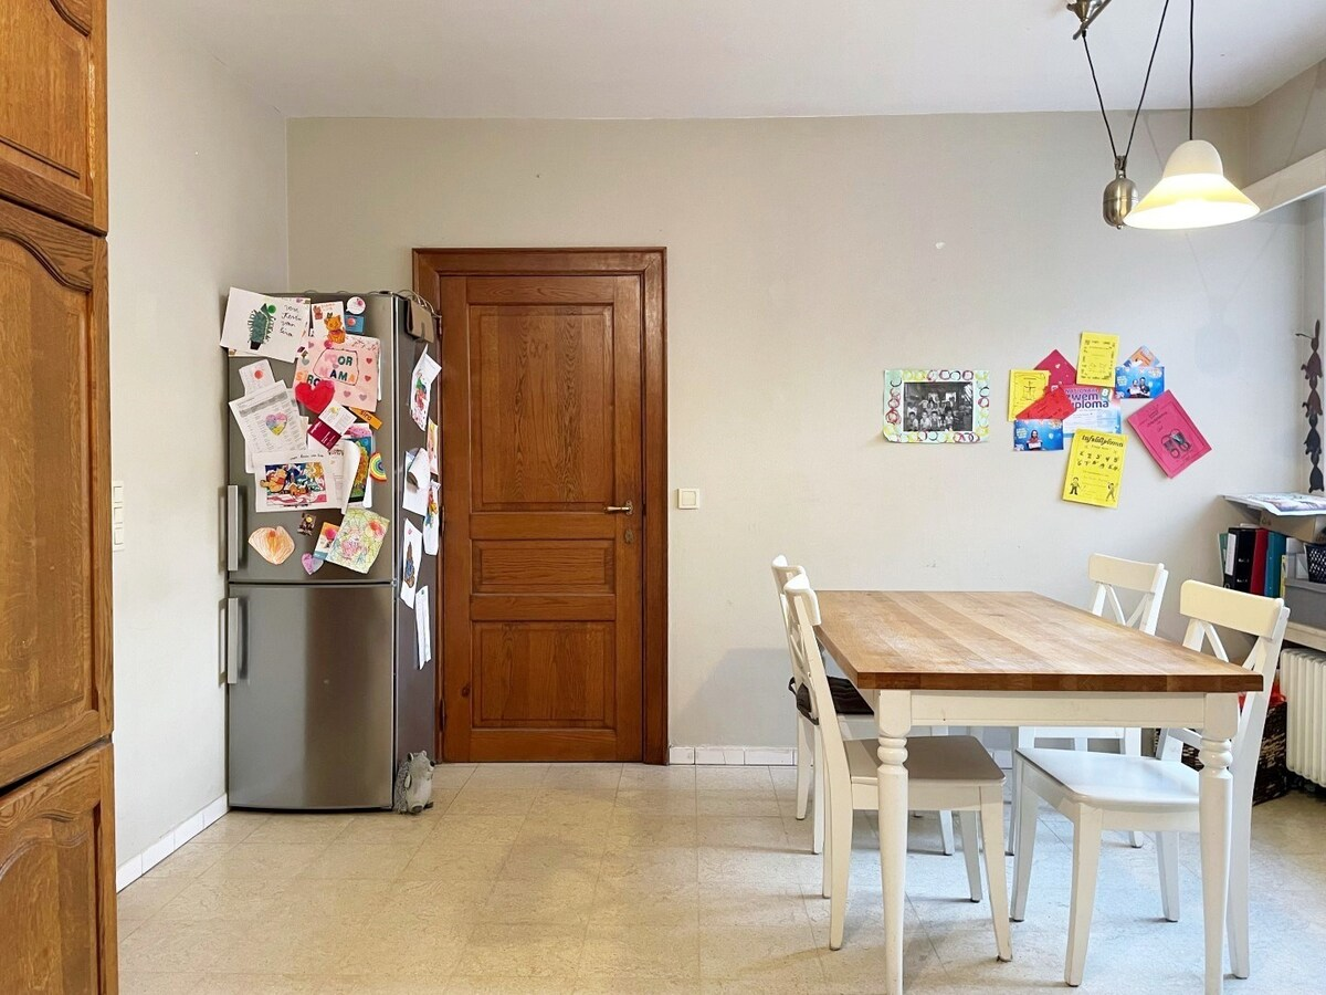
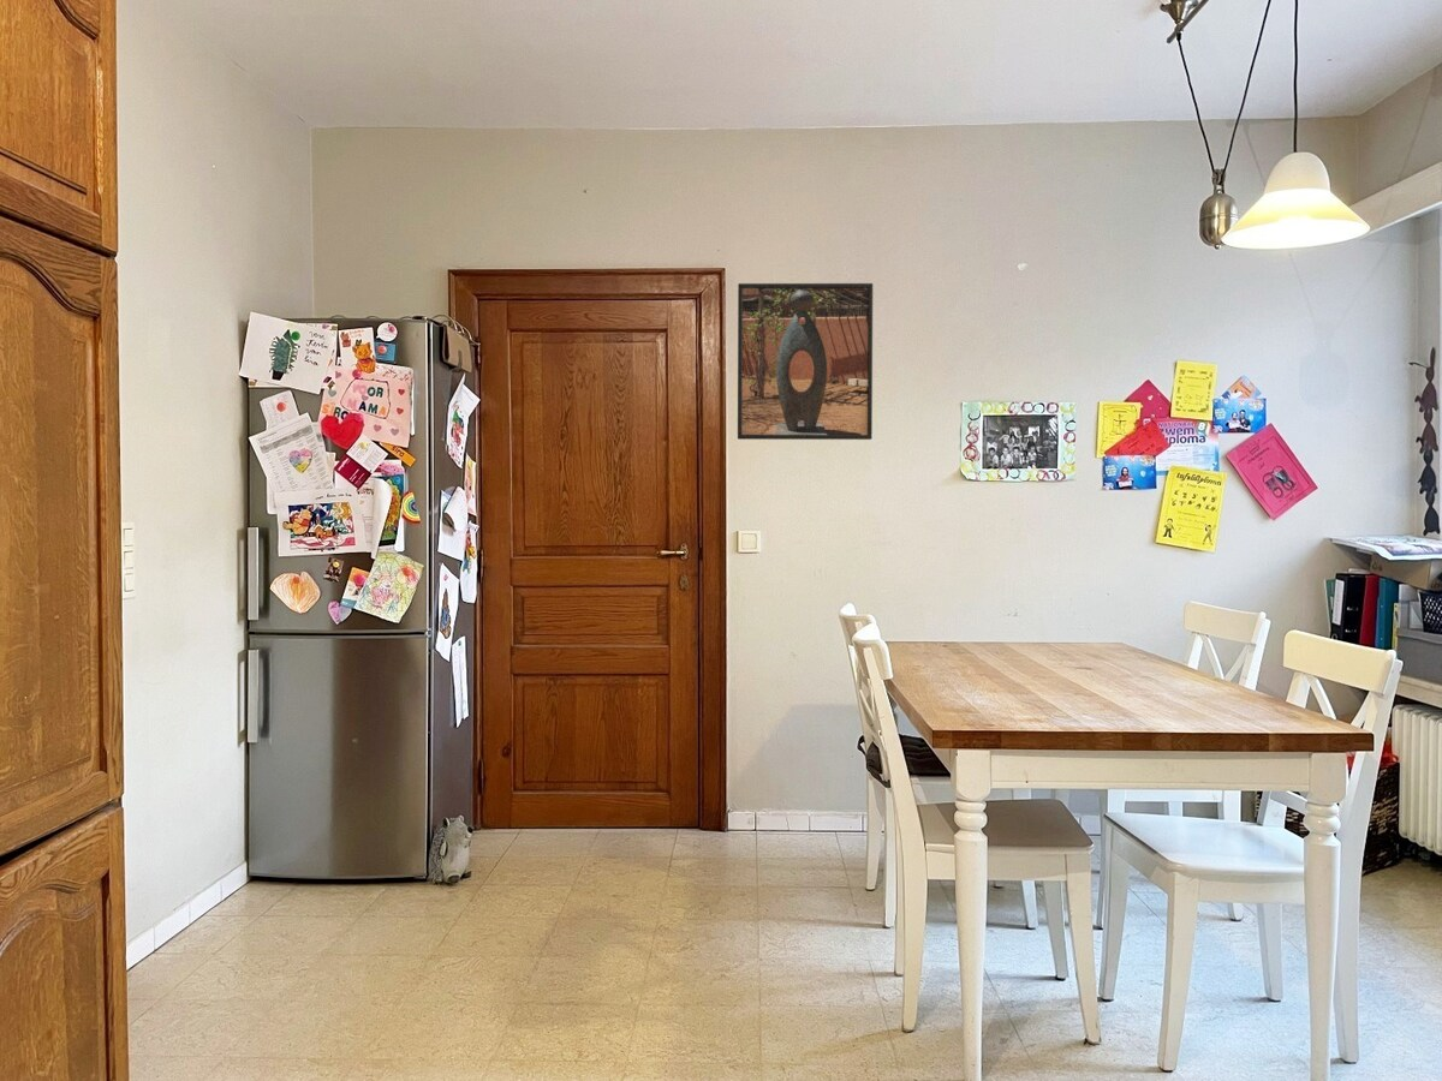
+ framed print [737,282,874,441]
